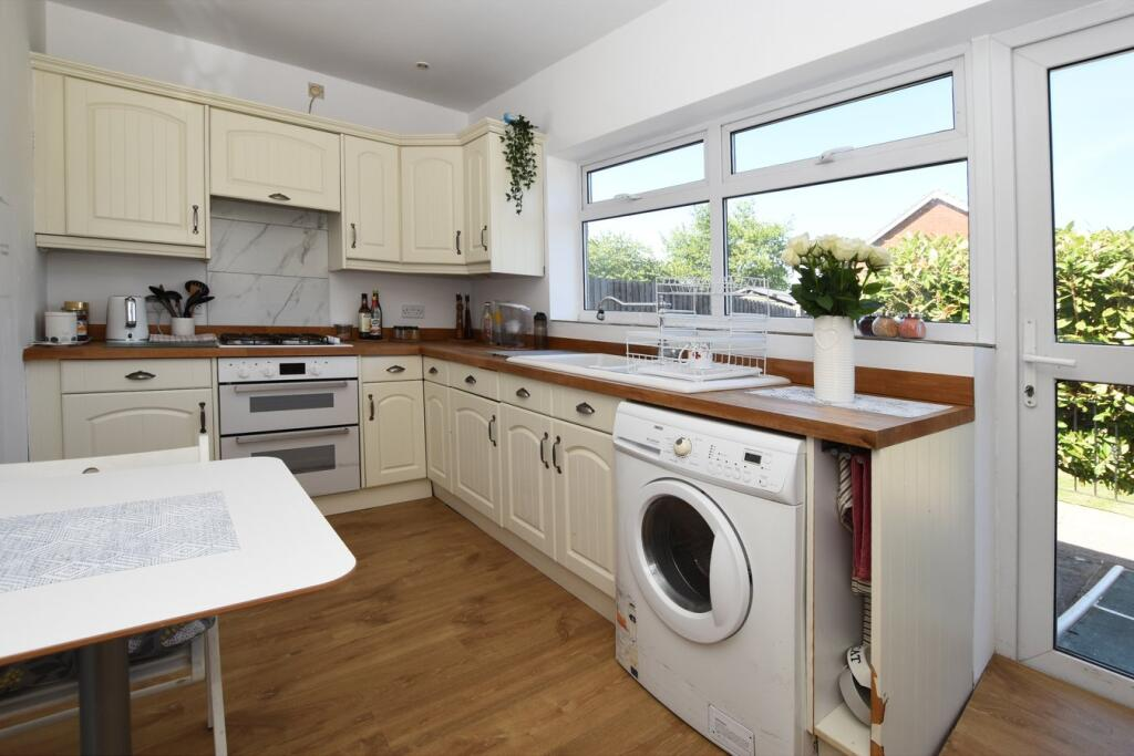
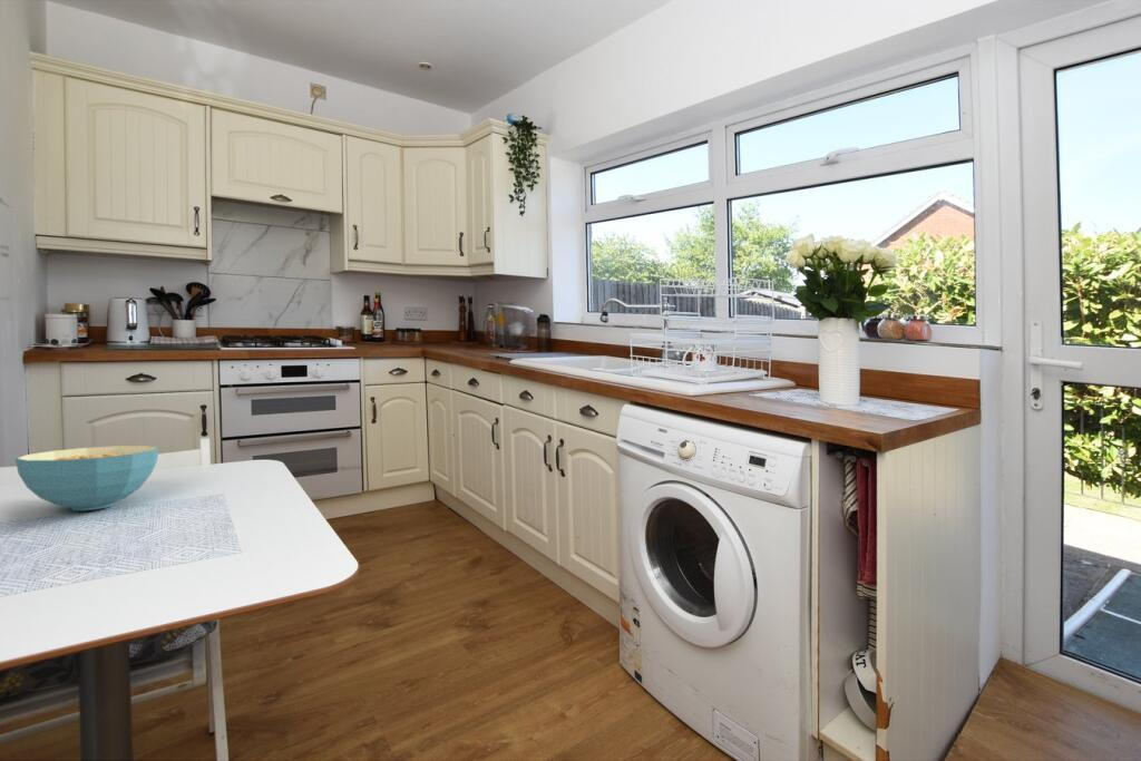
+ cereal bowl [14,445,160,511]
